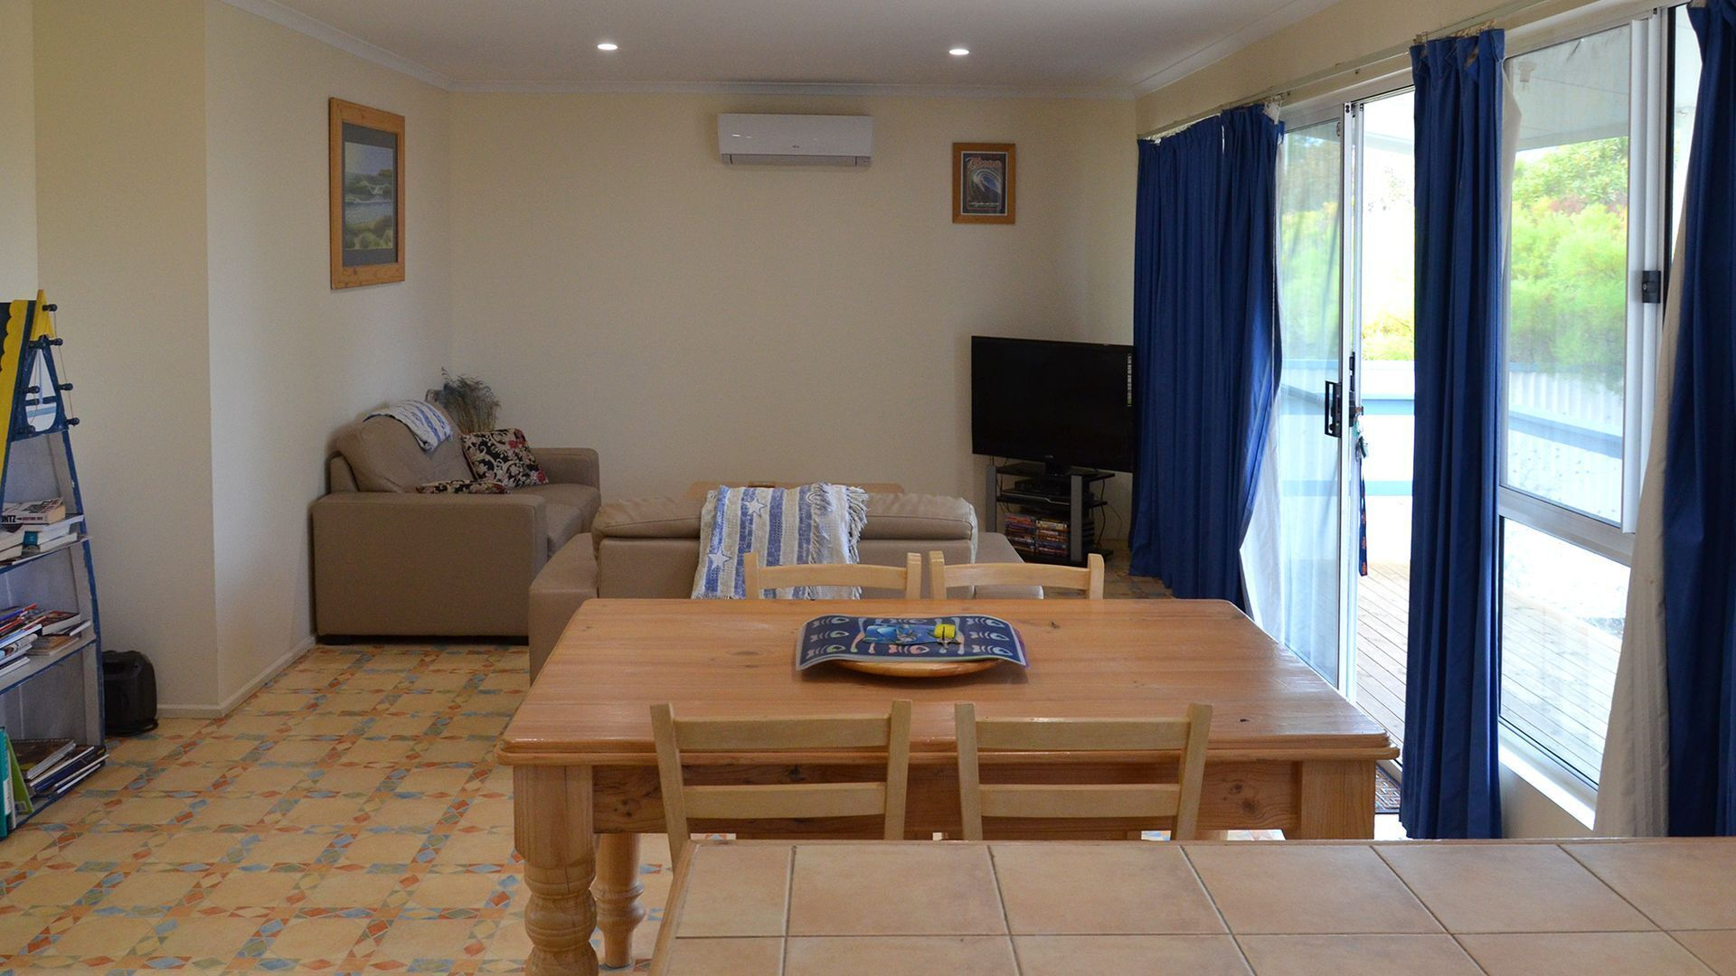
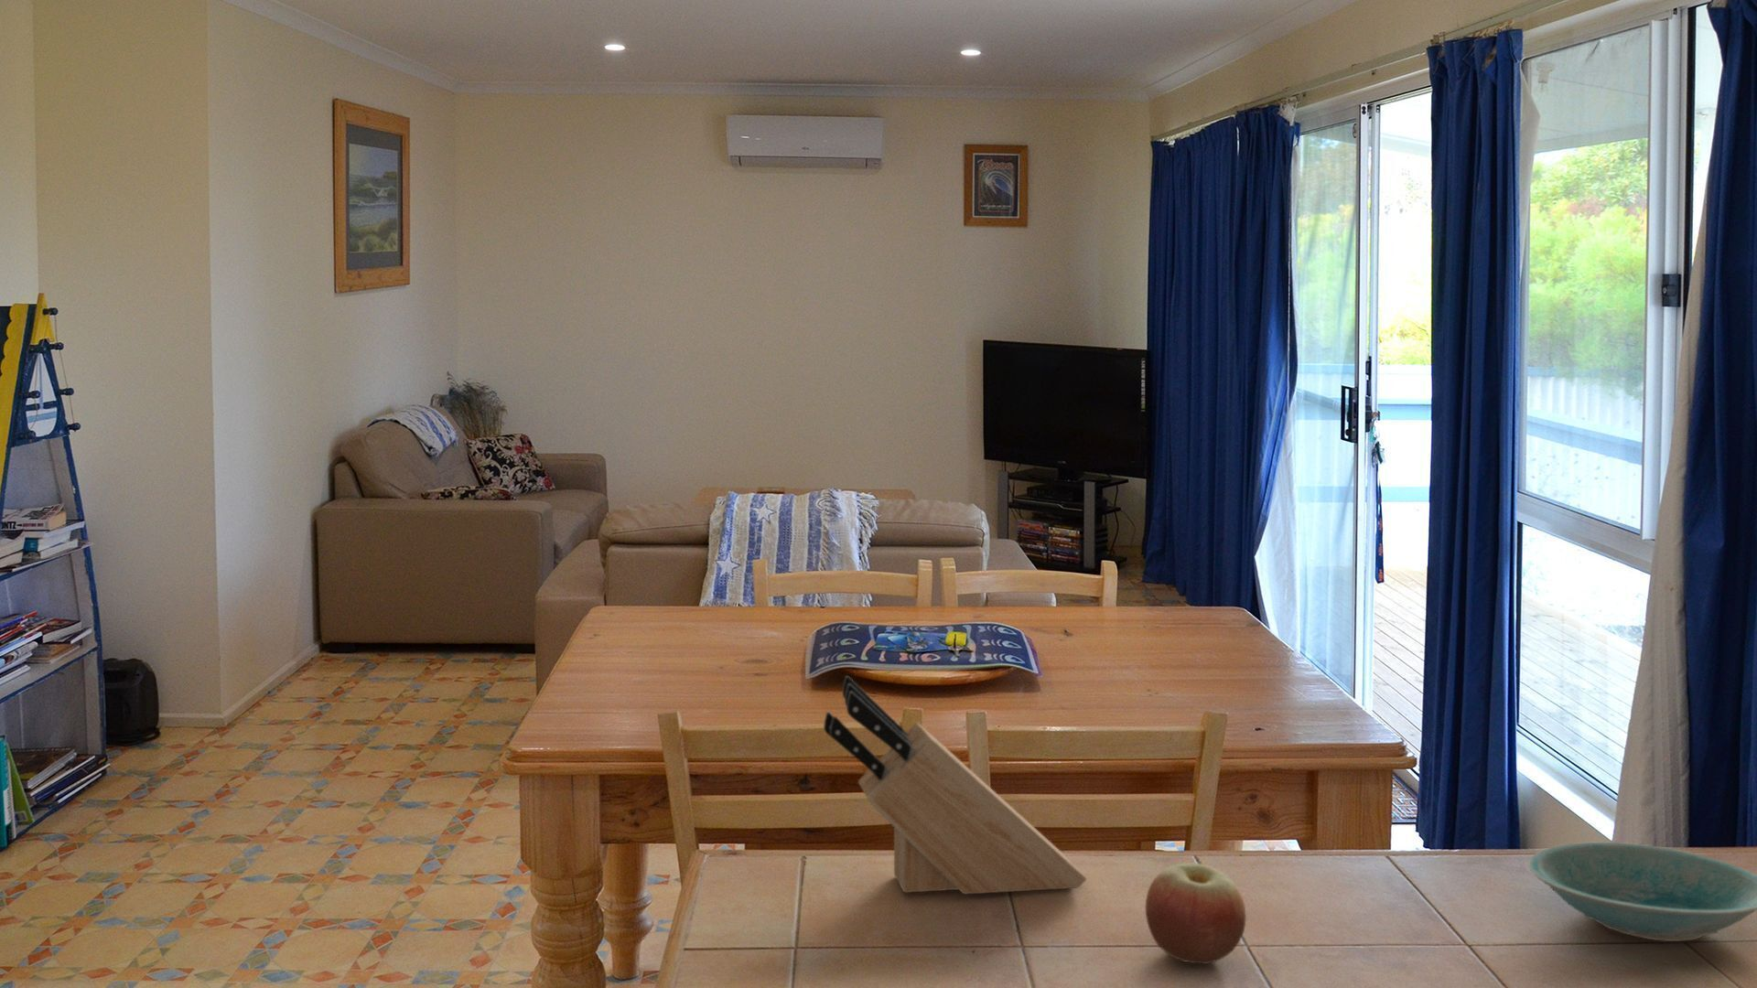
+ knife block [823,676,1087,895]
+ apple [1145,861,1248,965]
+ bowl [1528,842,1757,942]
